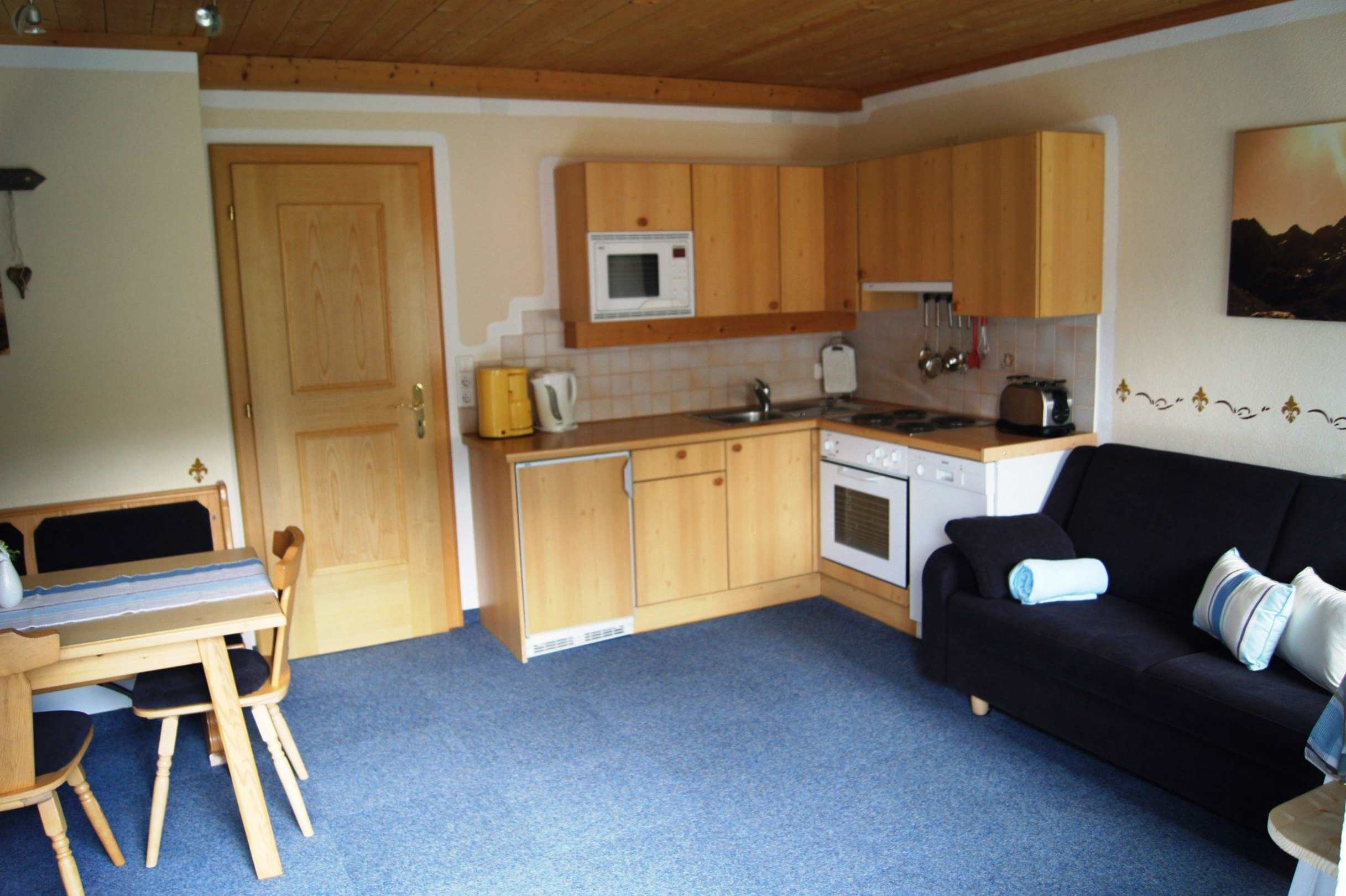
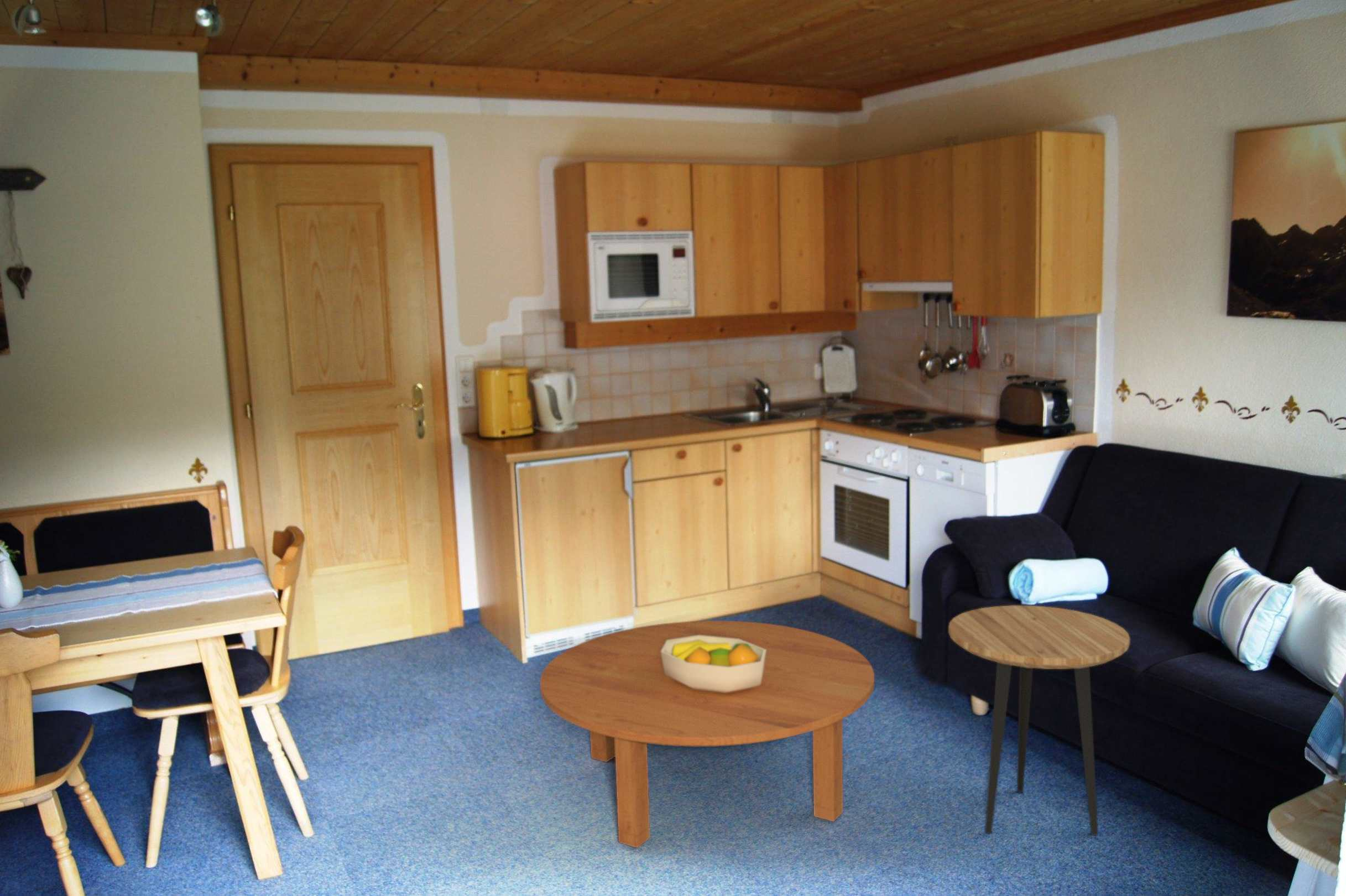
+ fruit bowl [661,635,766,694]
+ side table [948,605,1130,836]
+ coffee table [539,620,875,848]
